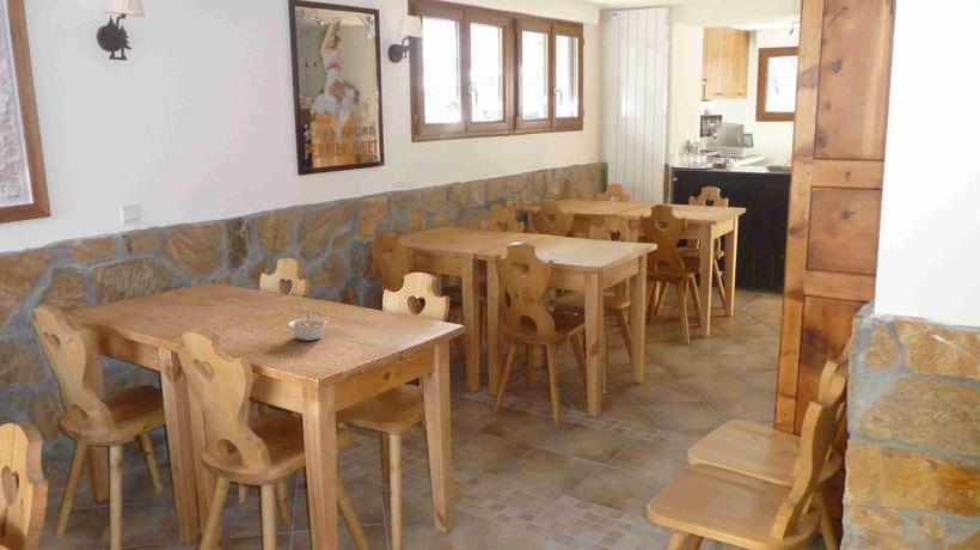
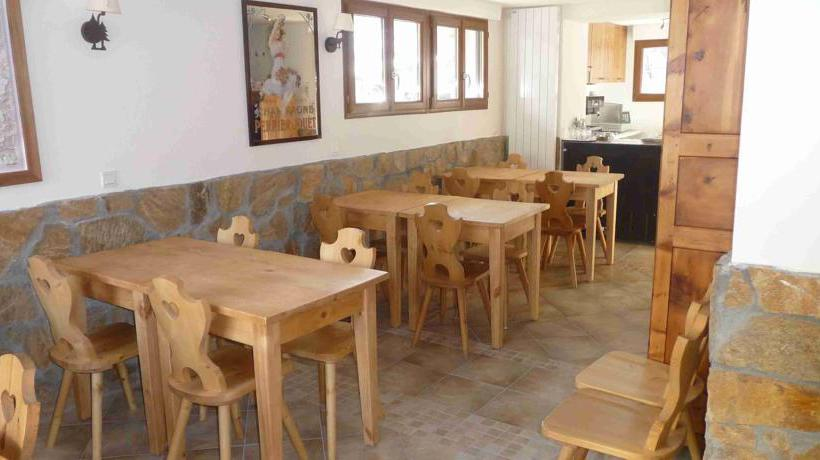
- legume [287,312,329,342]
